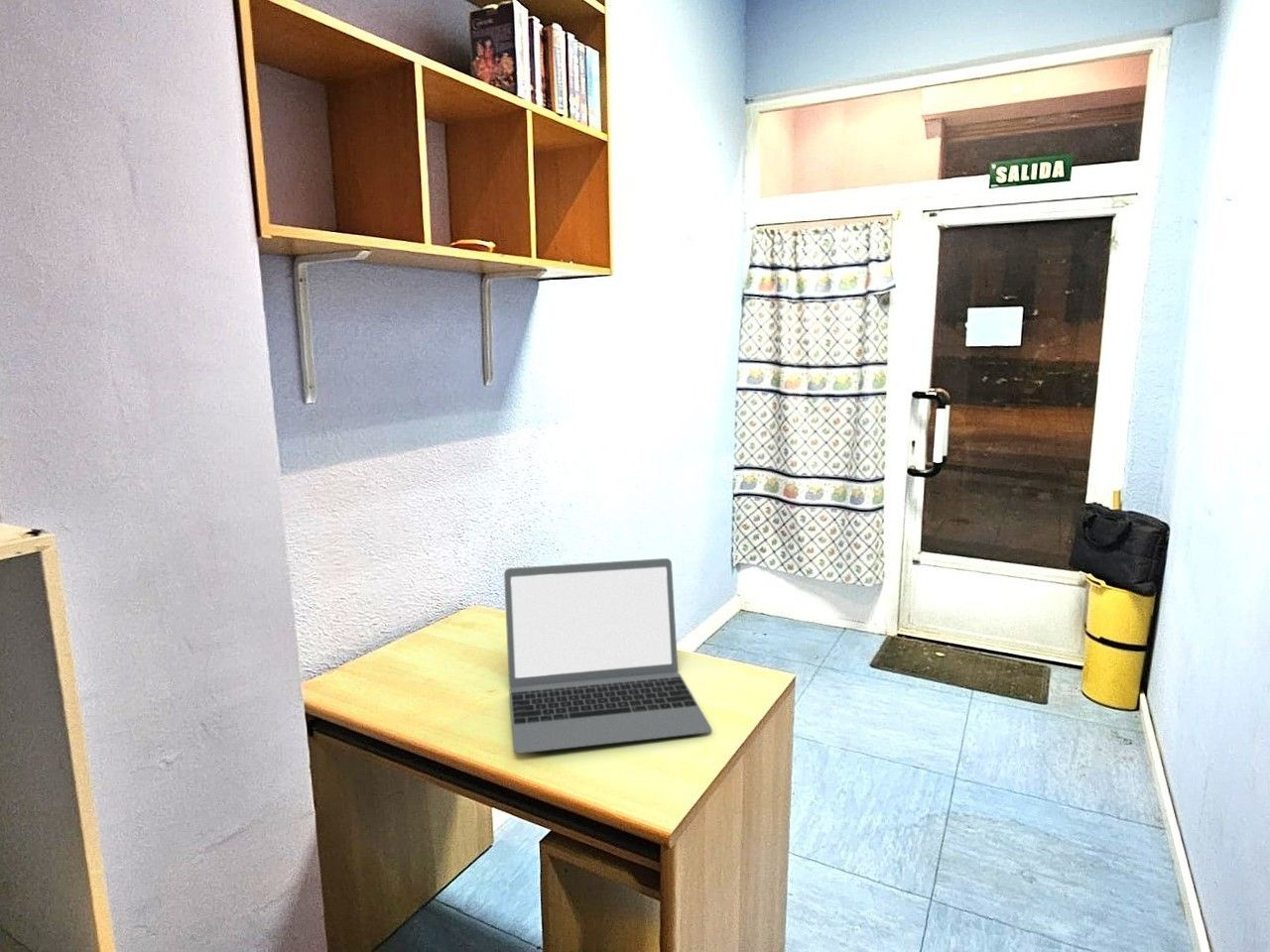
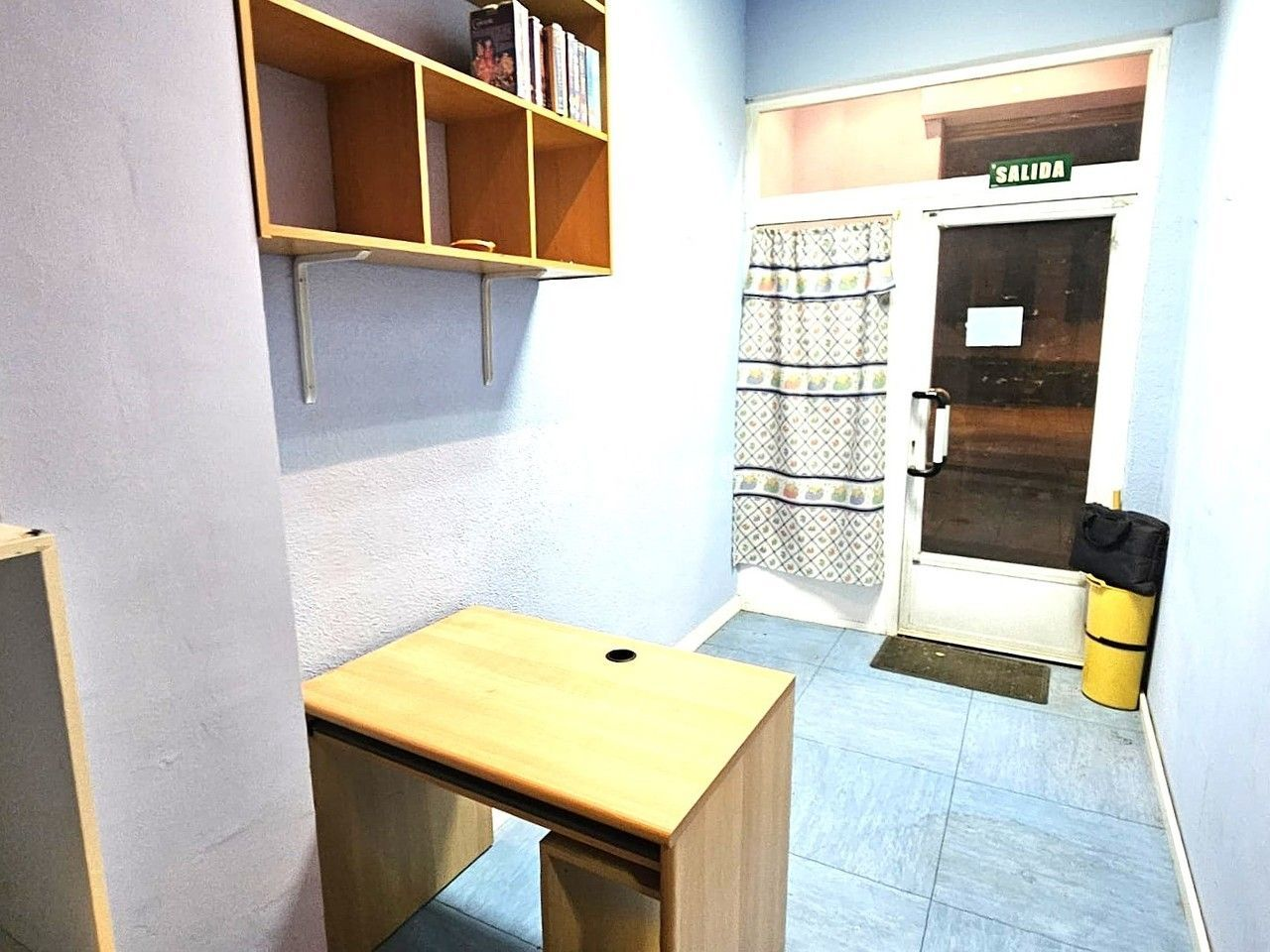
- laptop [503,557,712,755]
